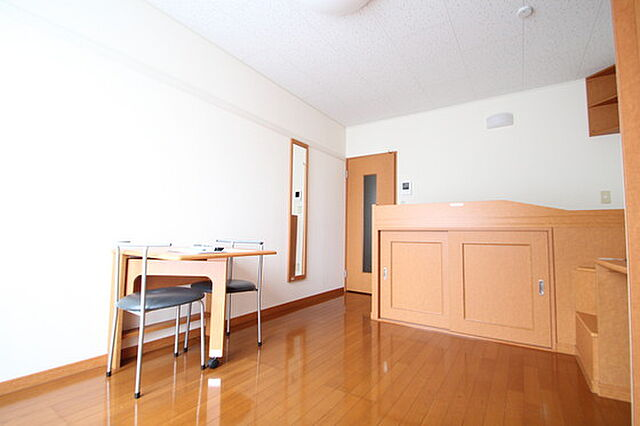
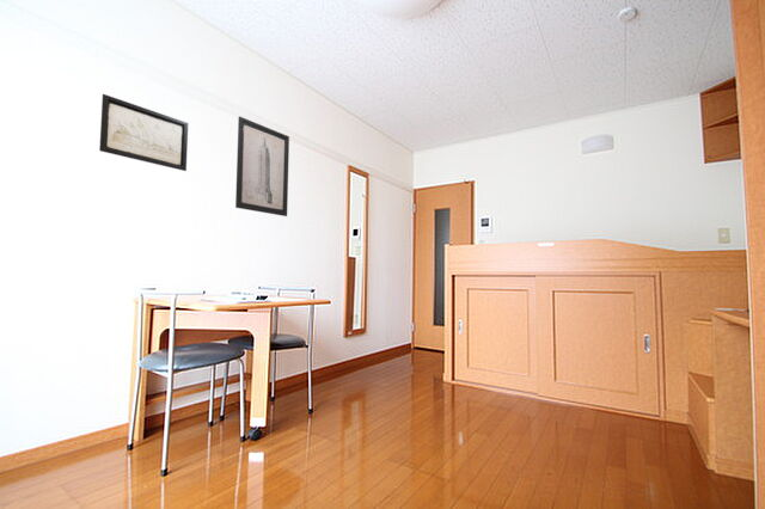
+ wall art [234,116,290,217]
+ wall art [98,93,189,172]
